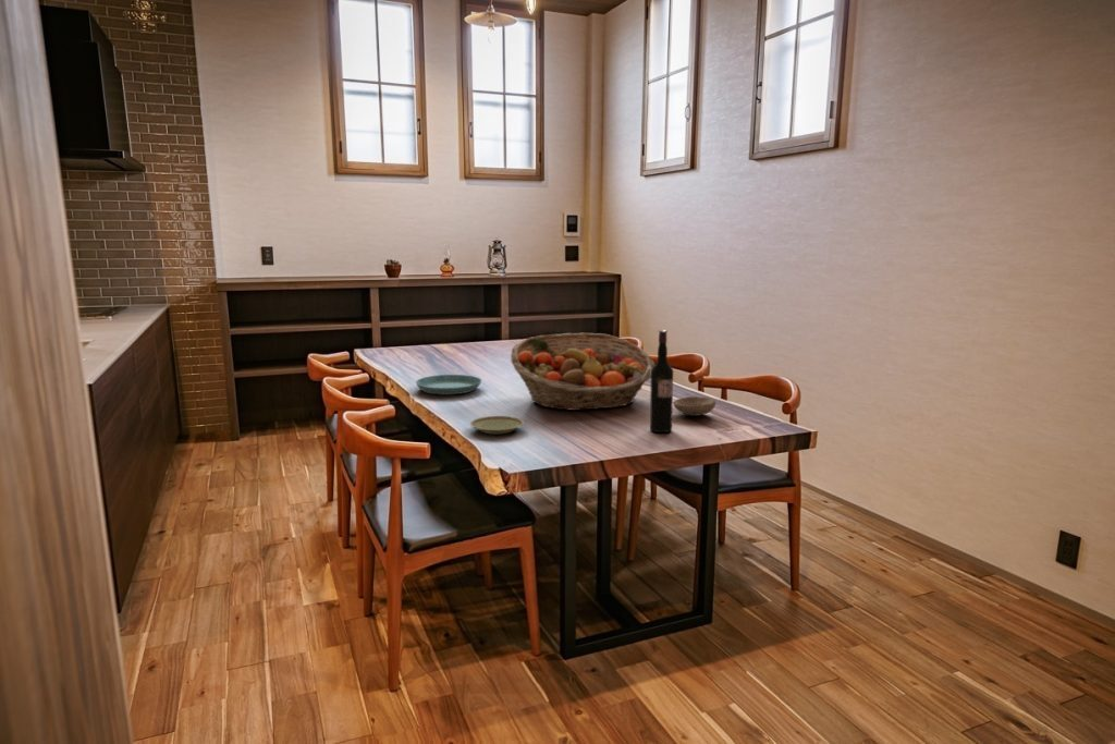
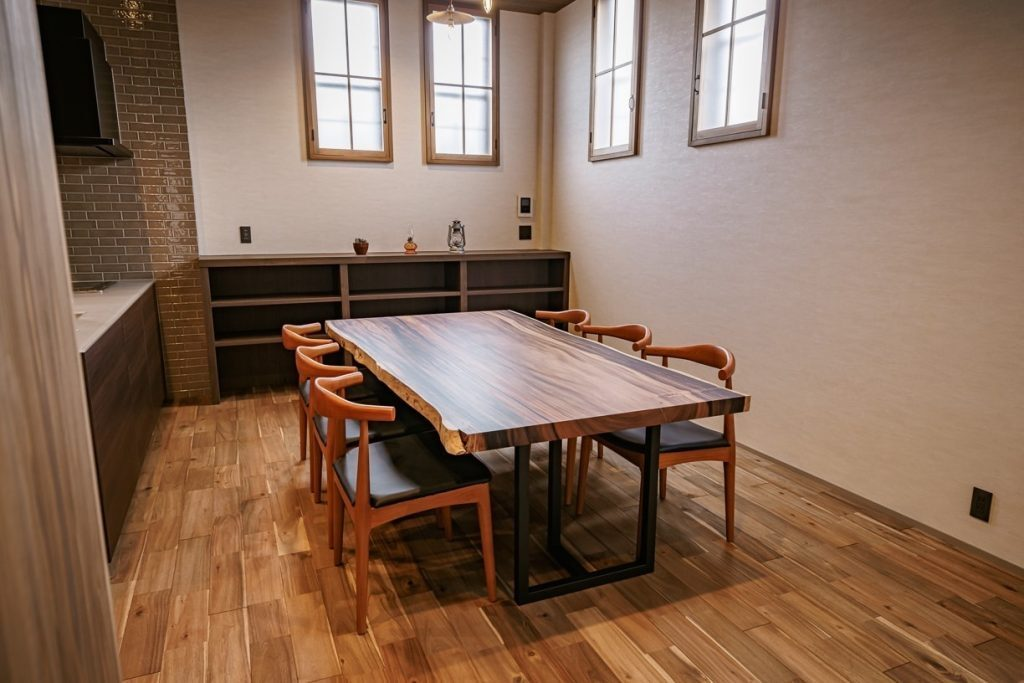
- saucer [415,374,482,395]
- bowl [673,395,716,417]
- plate [469,415,525,435]
- fruit basket [510,332,655,412]
- wine bottle [649,329,674,434]
